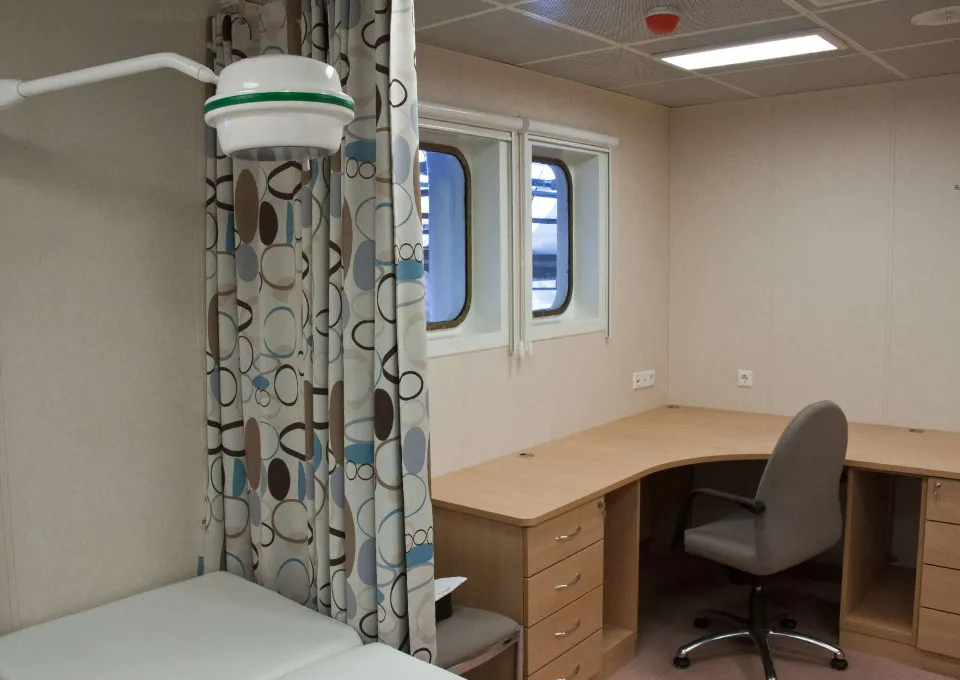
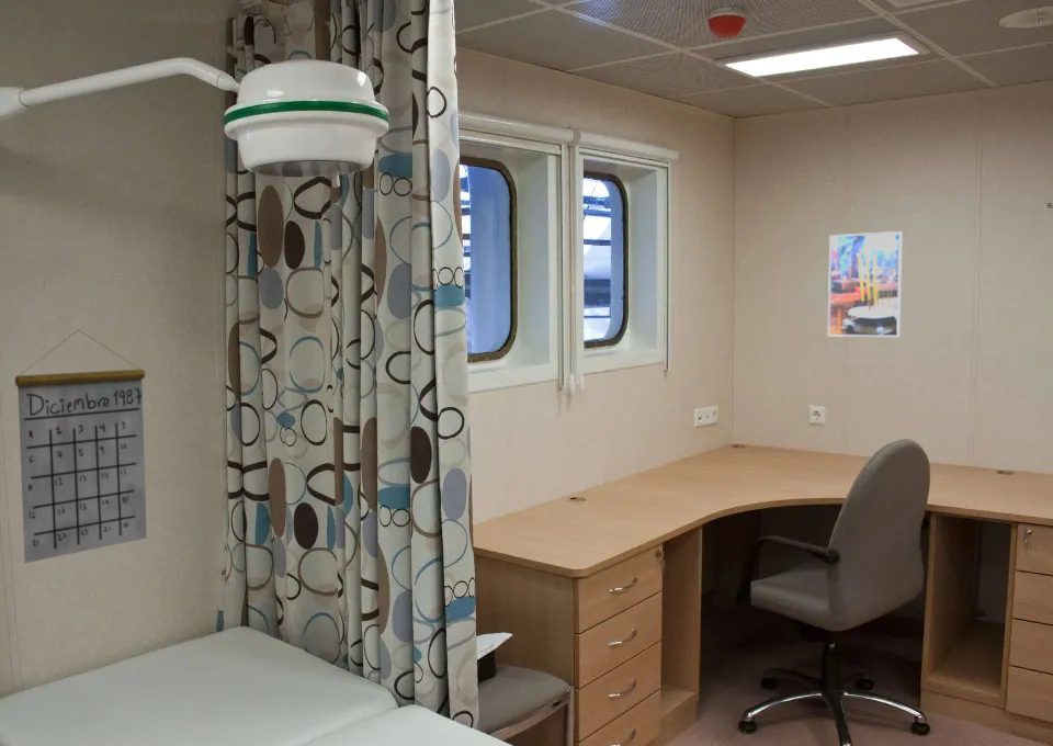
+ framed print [827,230,904,338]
+ calendar [14,329,148,564]
